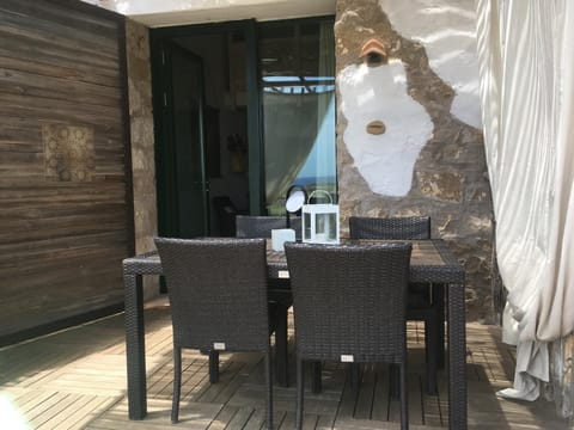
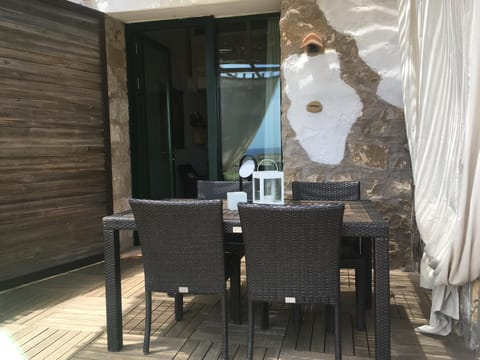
- wall art [41,123,97,184]
